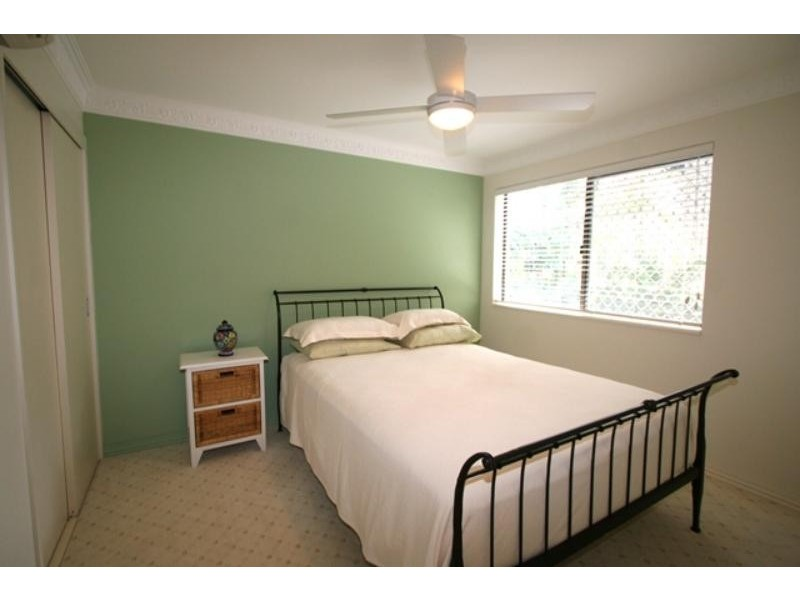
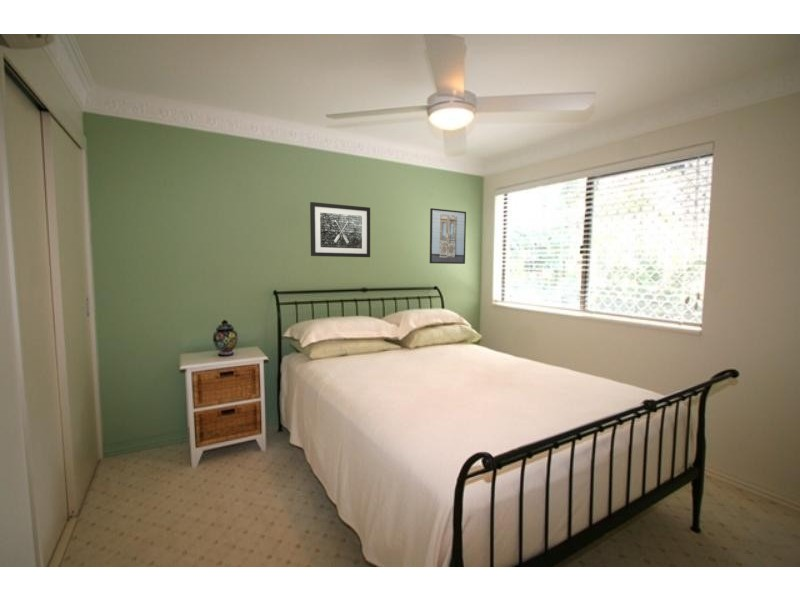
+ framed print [429,207,467,265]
+ wall art [309,201,371,258]
